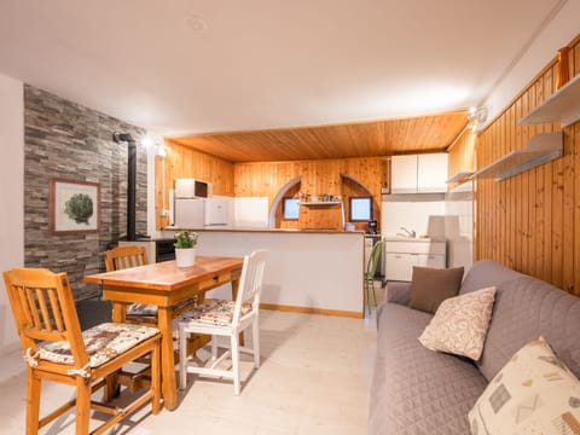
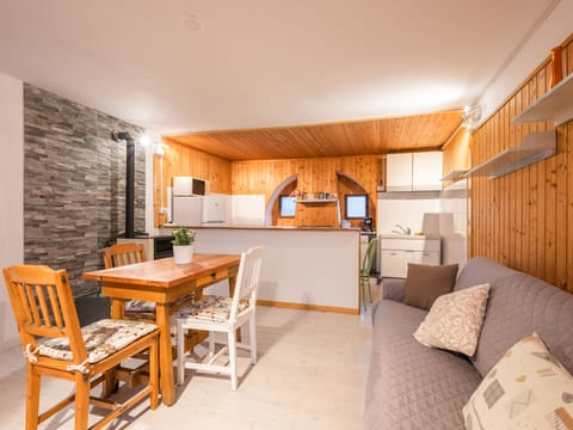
- wall art [47,175,103,237]
